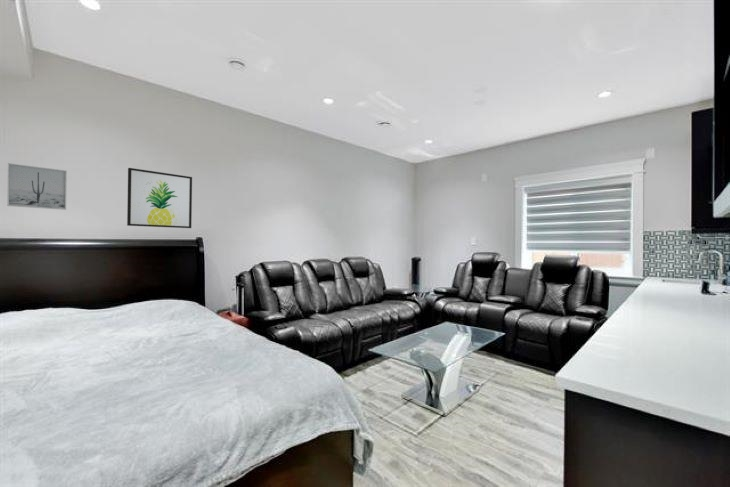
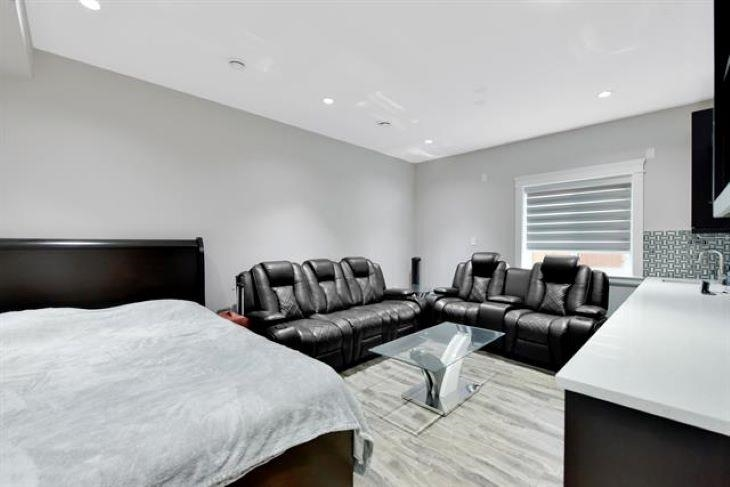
- wall art [6,162,68,211]
- wall art [126,167,193,229]
